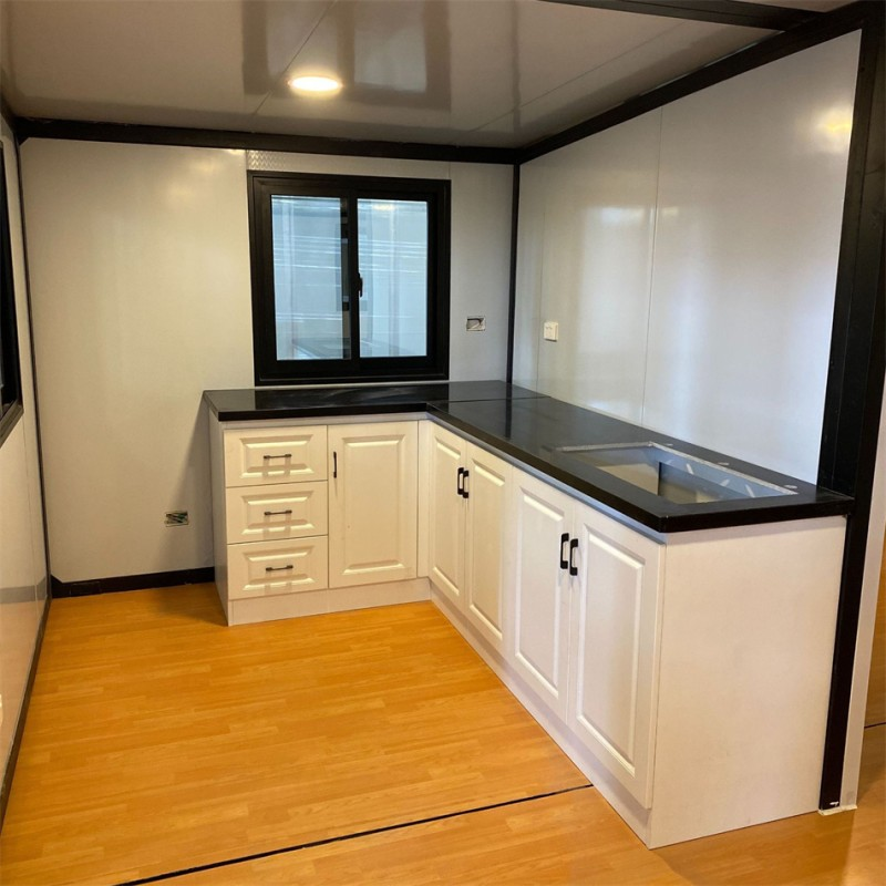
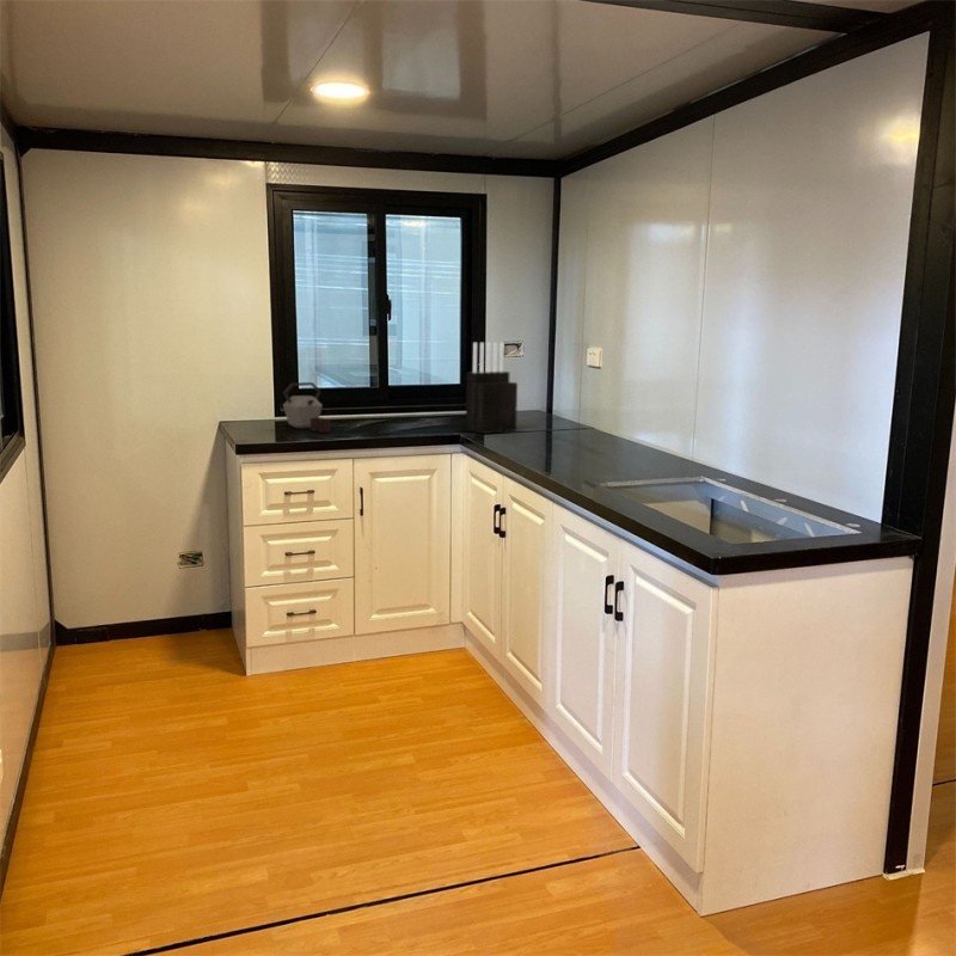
+ kettle [282,381,331,434]
+ knife block [465,342,519,435]
